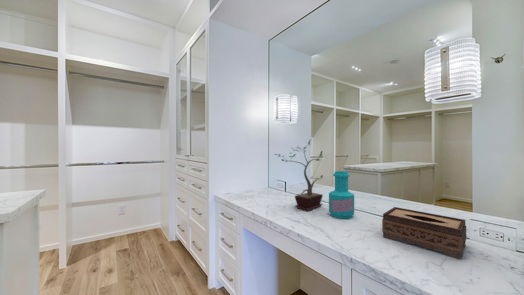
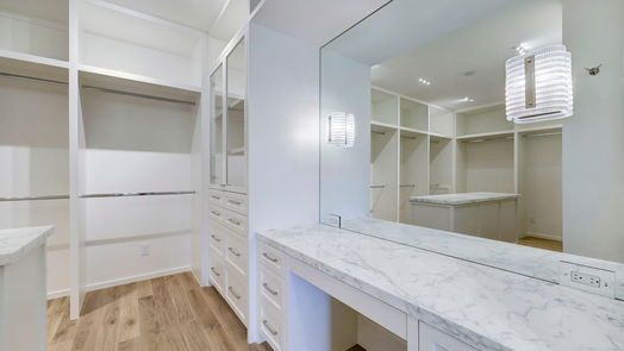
- tissue box [381,206,467,260]
- potted plant [273,138,324,212]
- bottle [328,170,355,220]
